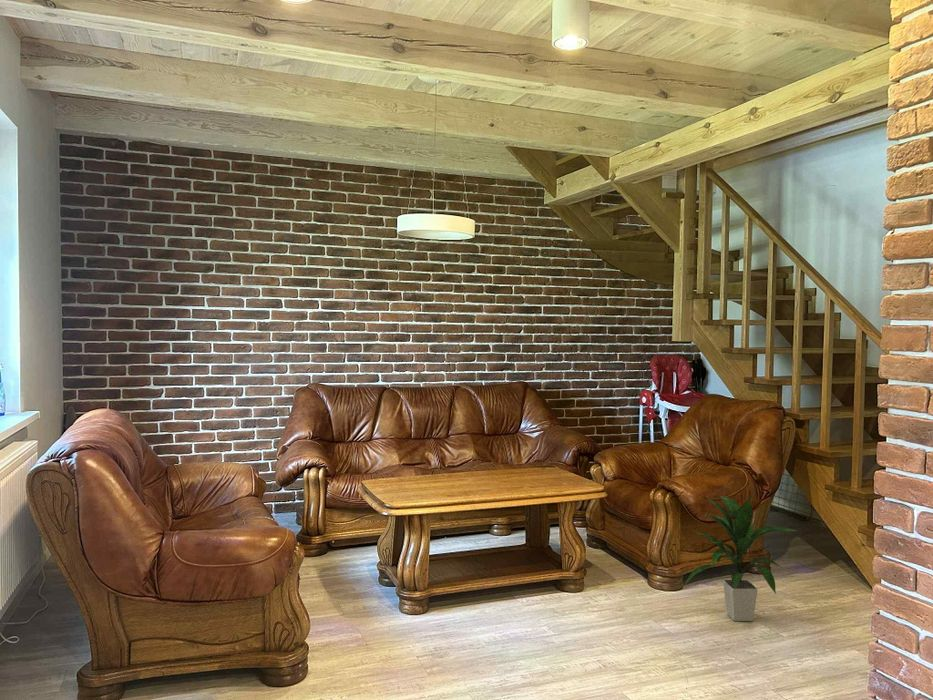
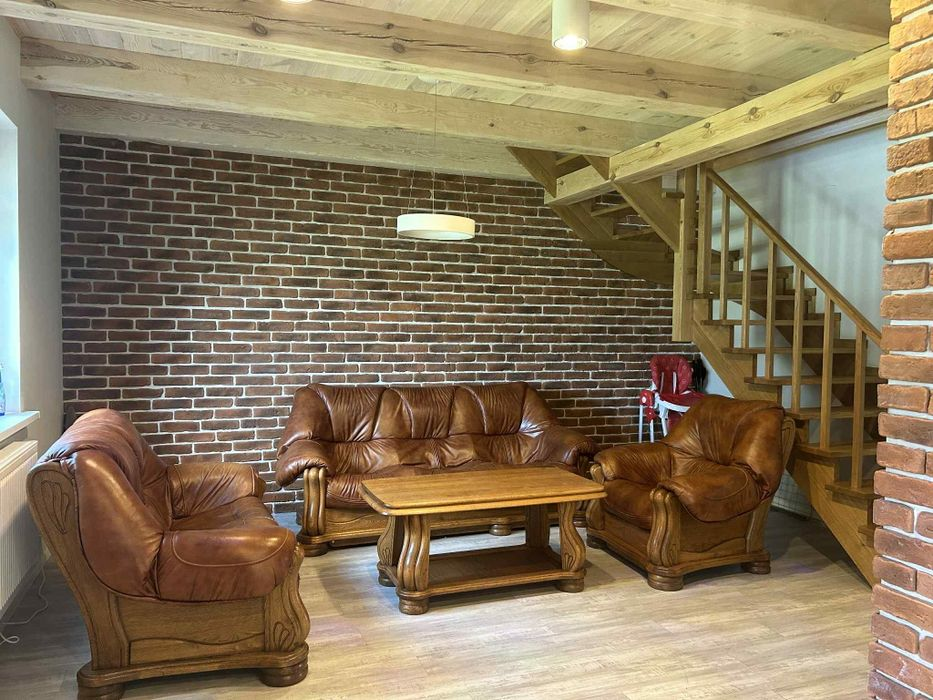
- indoor plant [682,495,797,622]
